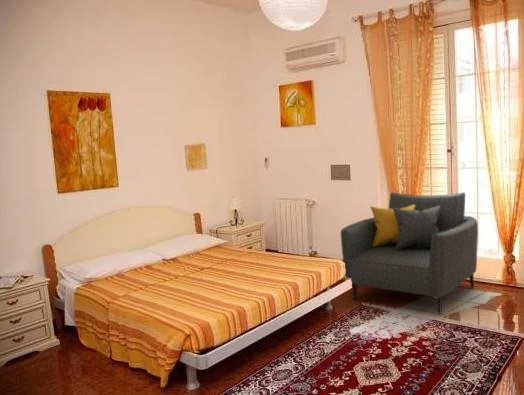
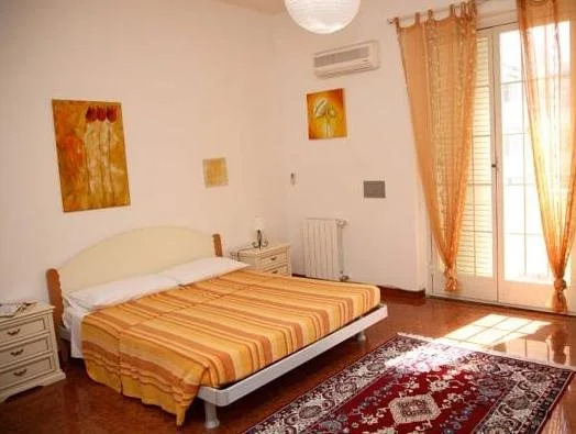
- armchair [340,191,479,315]
